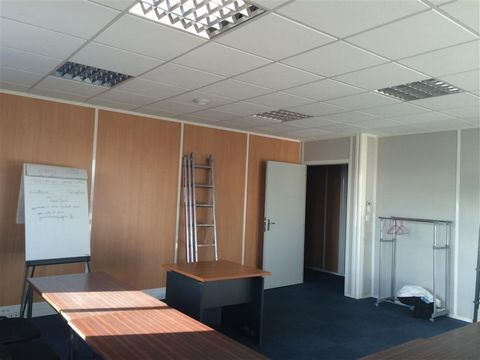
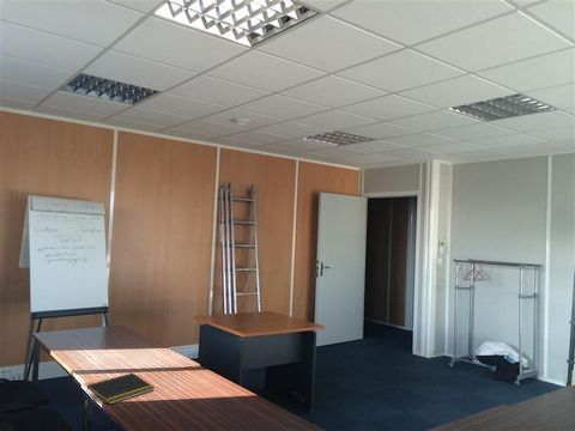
+ notepad [84,371,156,406]
